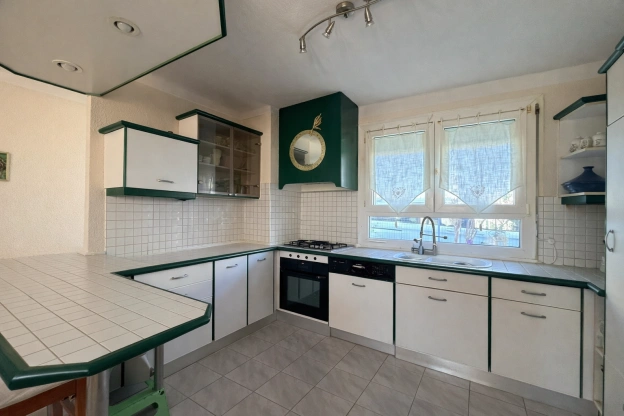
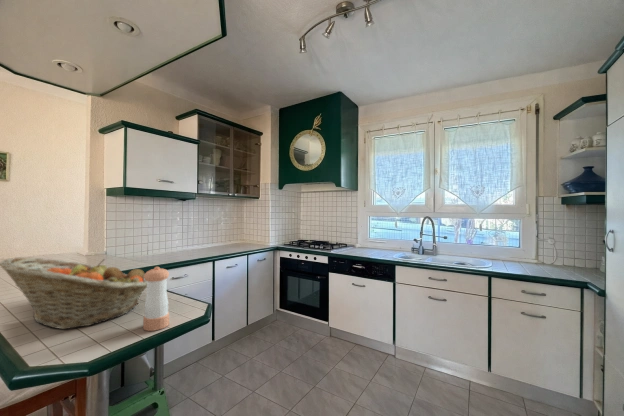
+ pepper shaker [142,266,170,332]
+ fruit basket [0,256,147,330]
